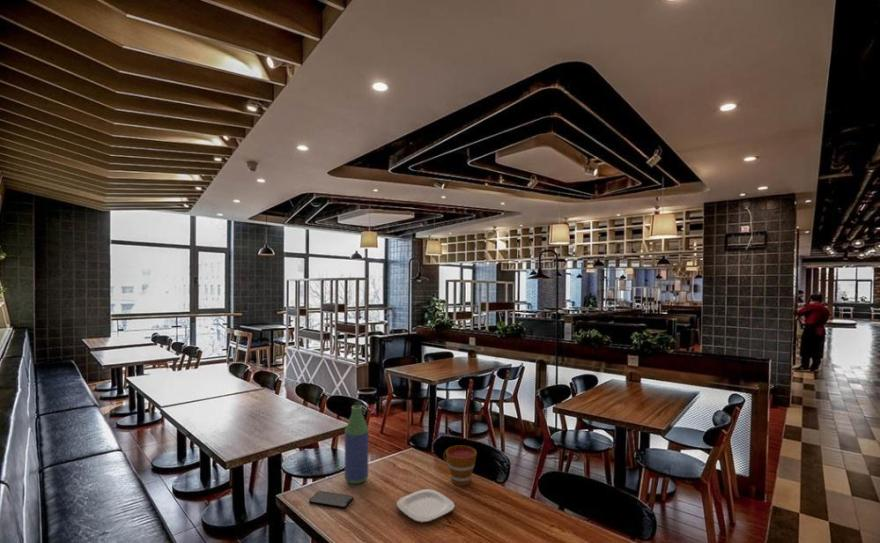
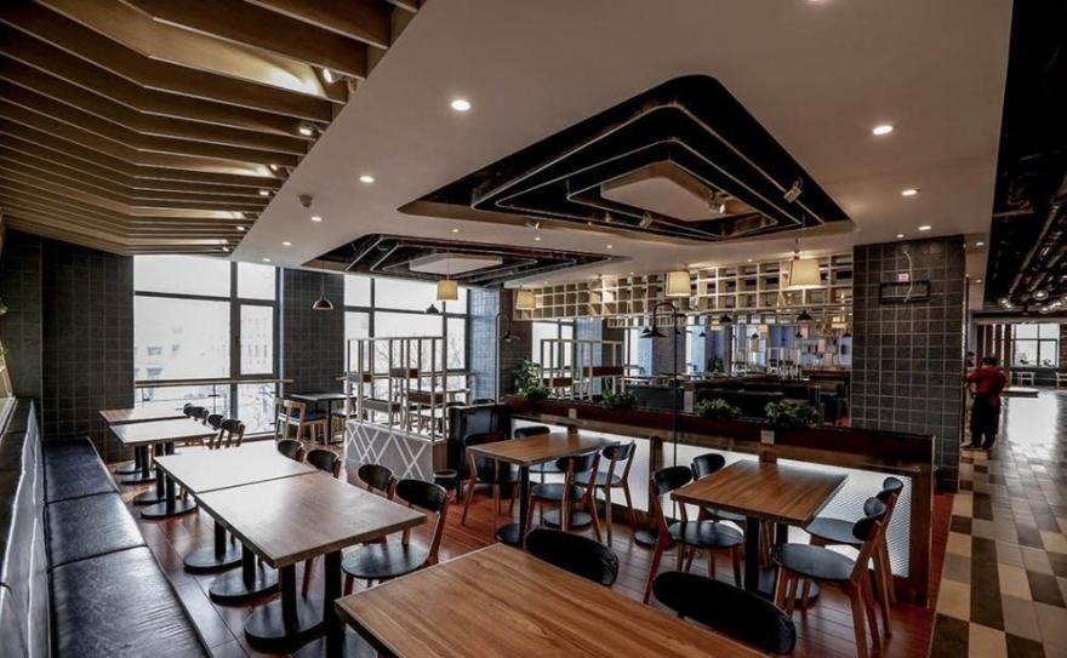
- bottle [344,404,370,485]
- plate [395,488,456,524]
- cup [443,444,478,487]
- smartphone [308,490,354,510]
